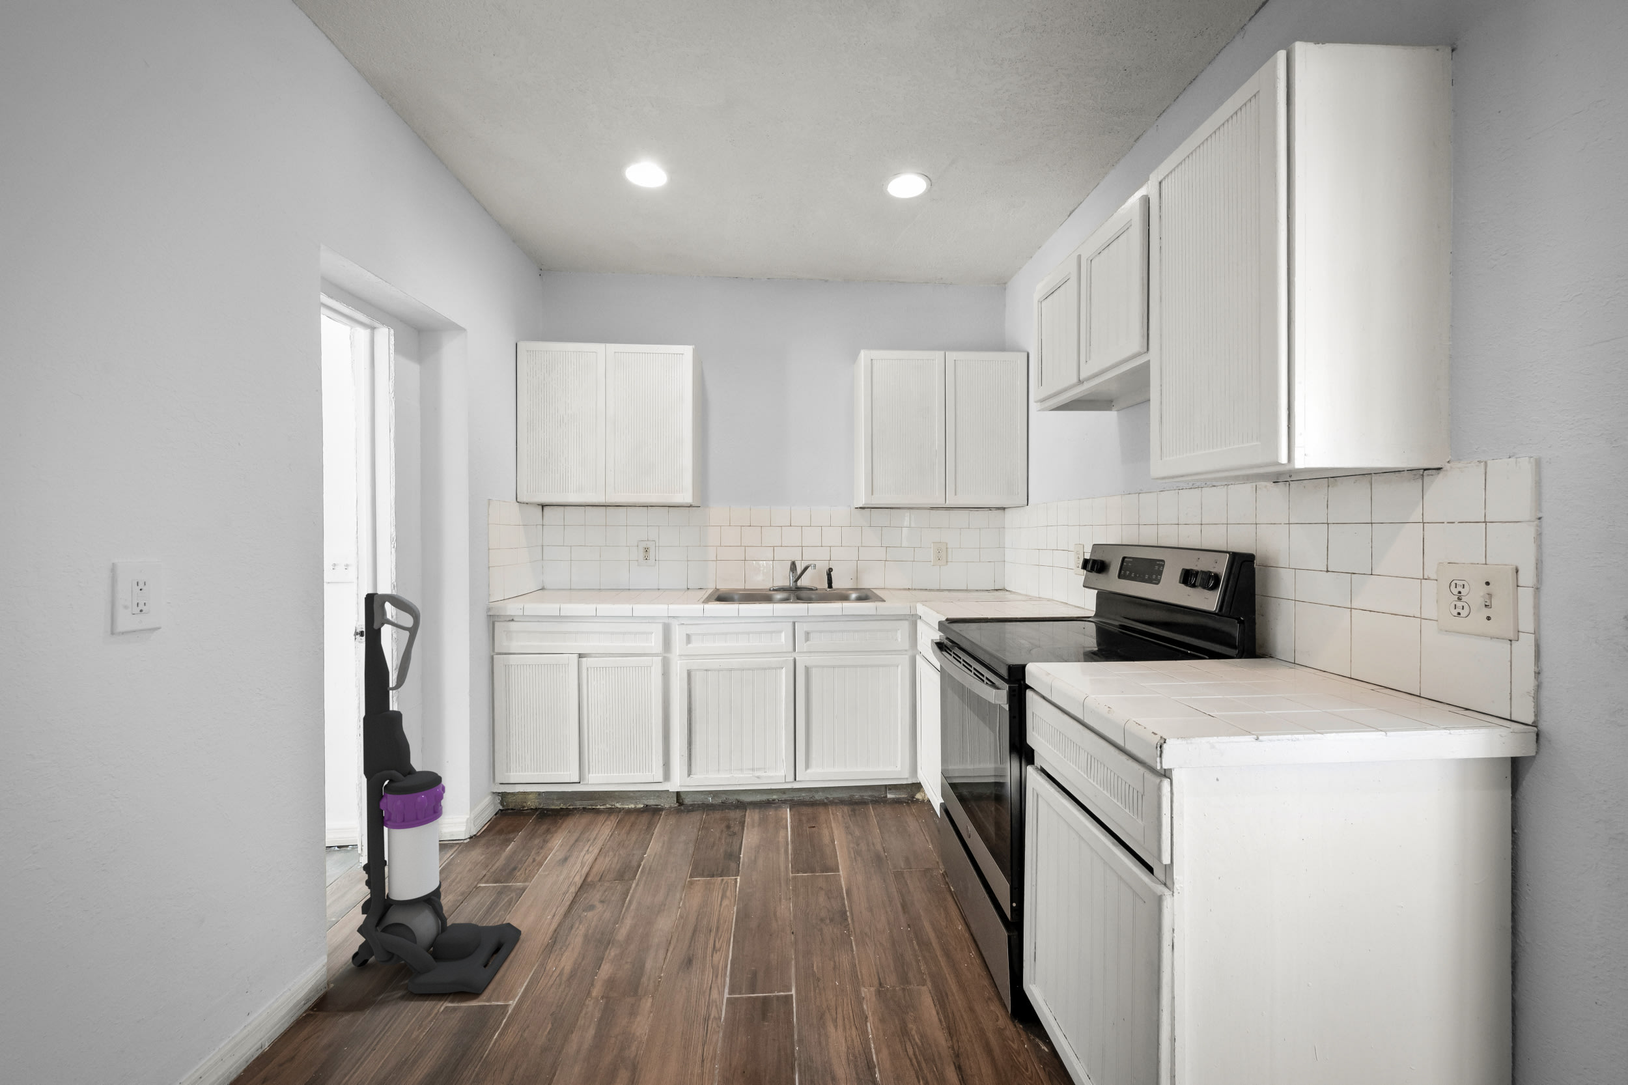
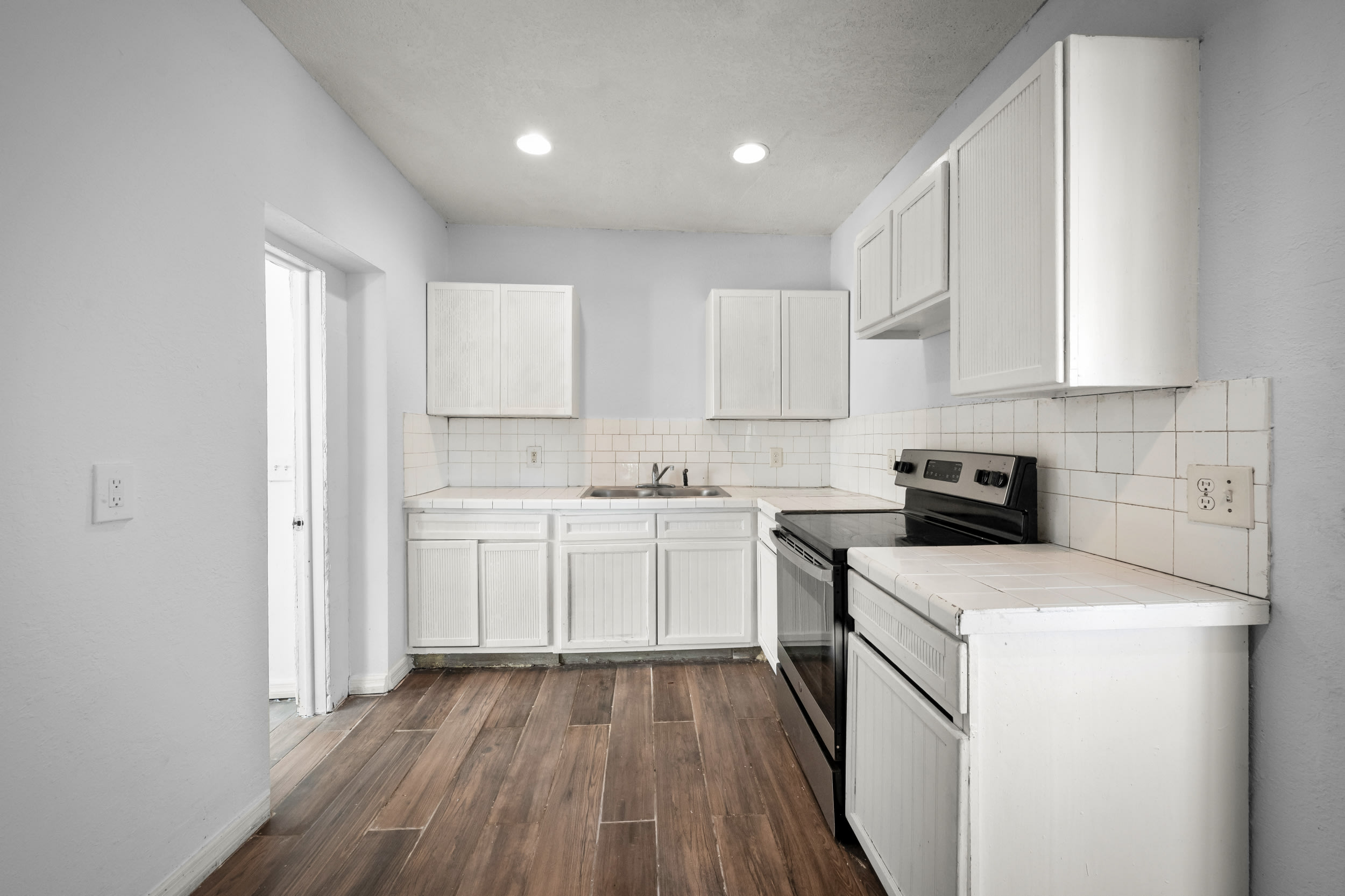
- vacuum cleaner [351,592,522,994]
